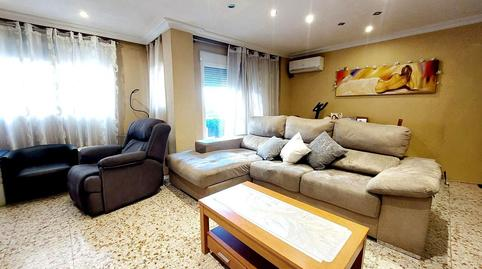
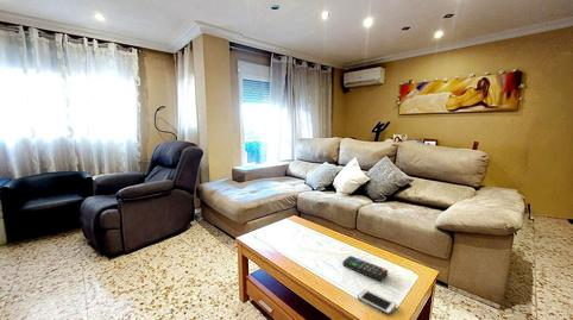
+ remote control [341,255,389,282]
+ cell phone [357,288,397,315]
